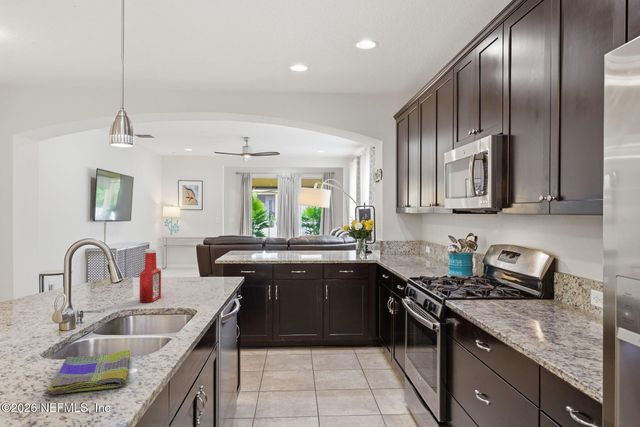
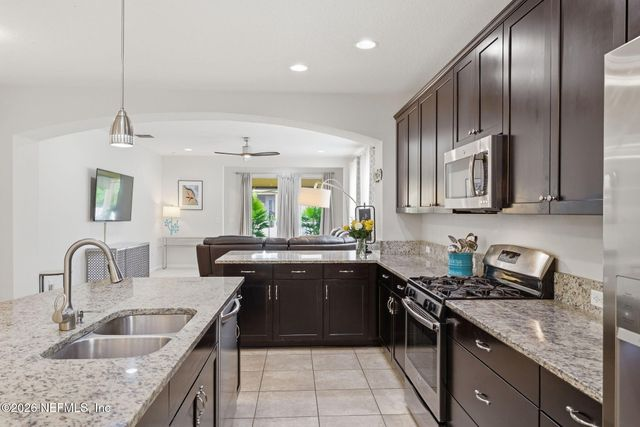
- dish towel [43,349,131,396]
- soap bottle [139,248,162,303]
